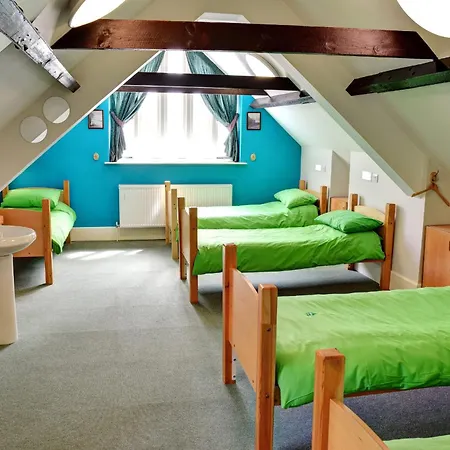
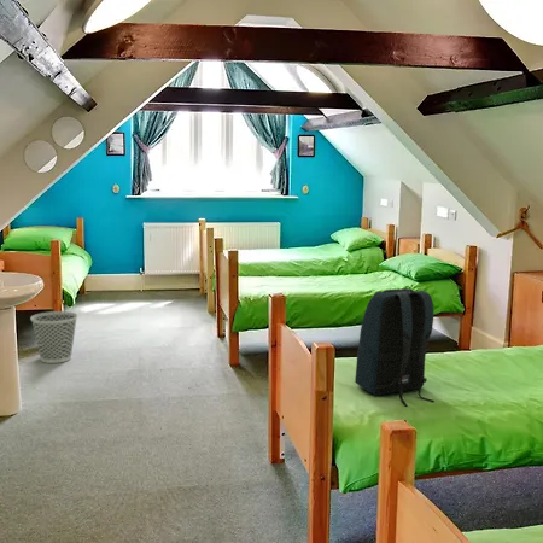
+ backpack [354,285,436,408]
+ wastebasket [29,310,78,364]
